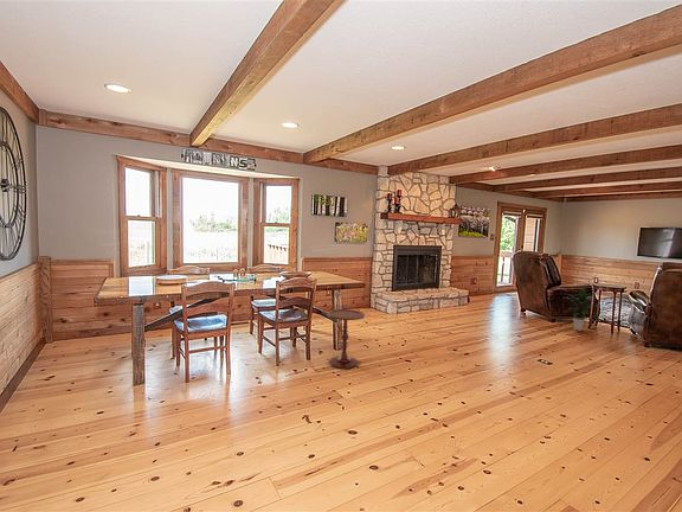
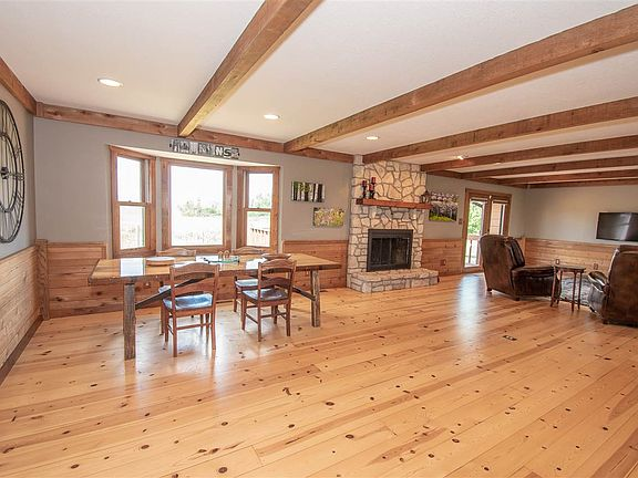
- side table [326,308,366,370]
- indoor plant [562,287,603,332]
